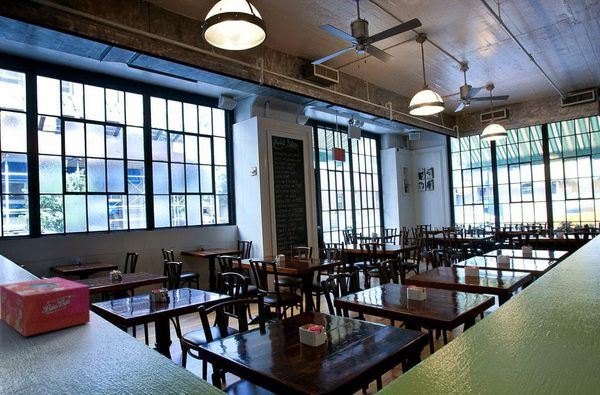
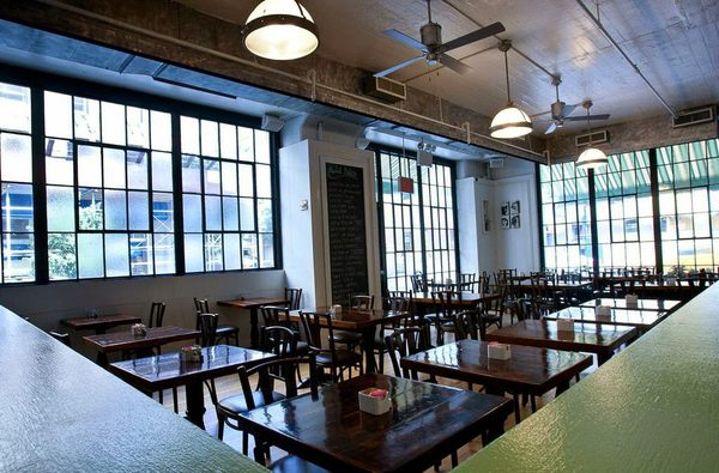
- tissue box [0,276,91,337]
